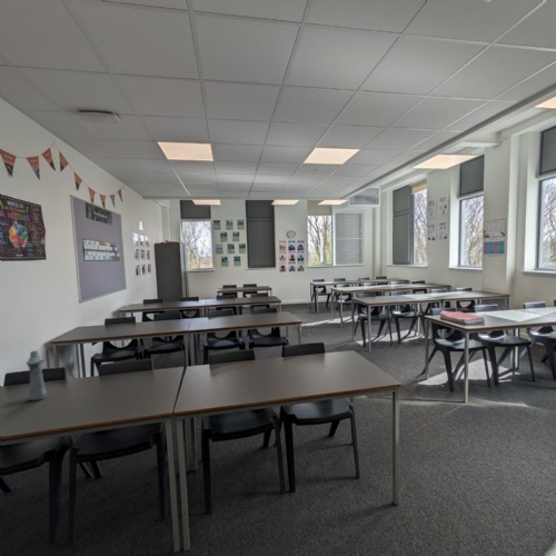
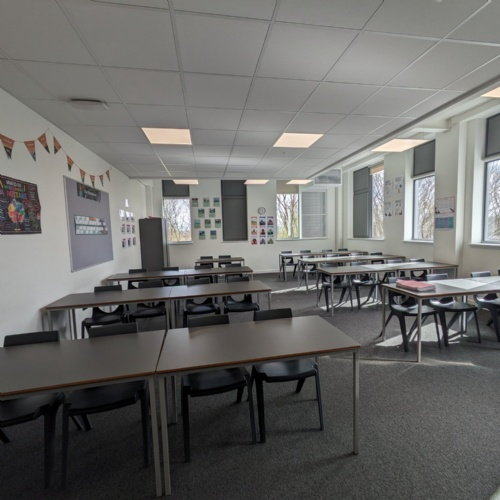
- bottle [24,350,48,401]
